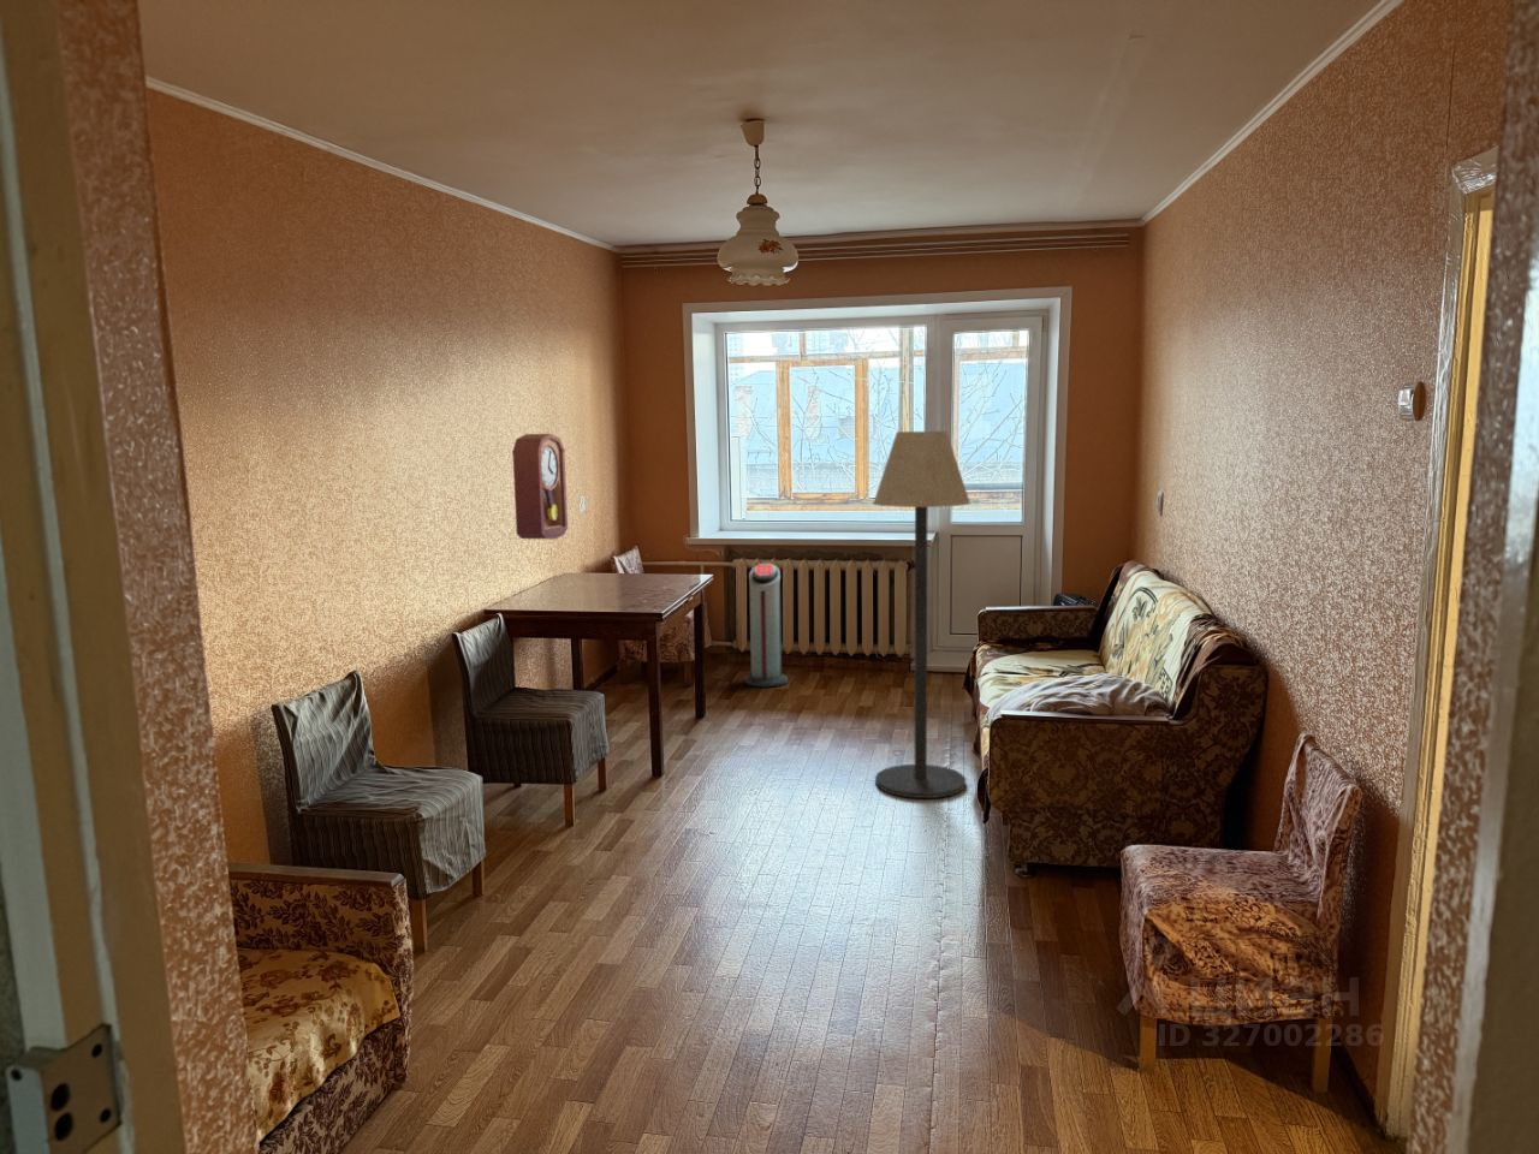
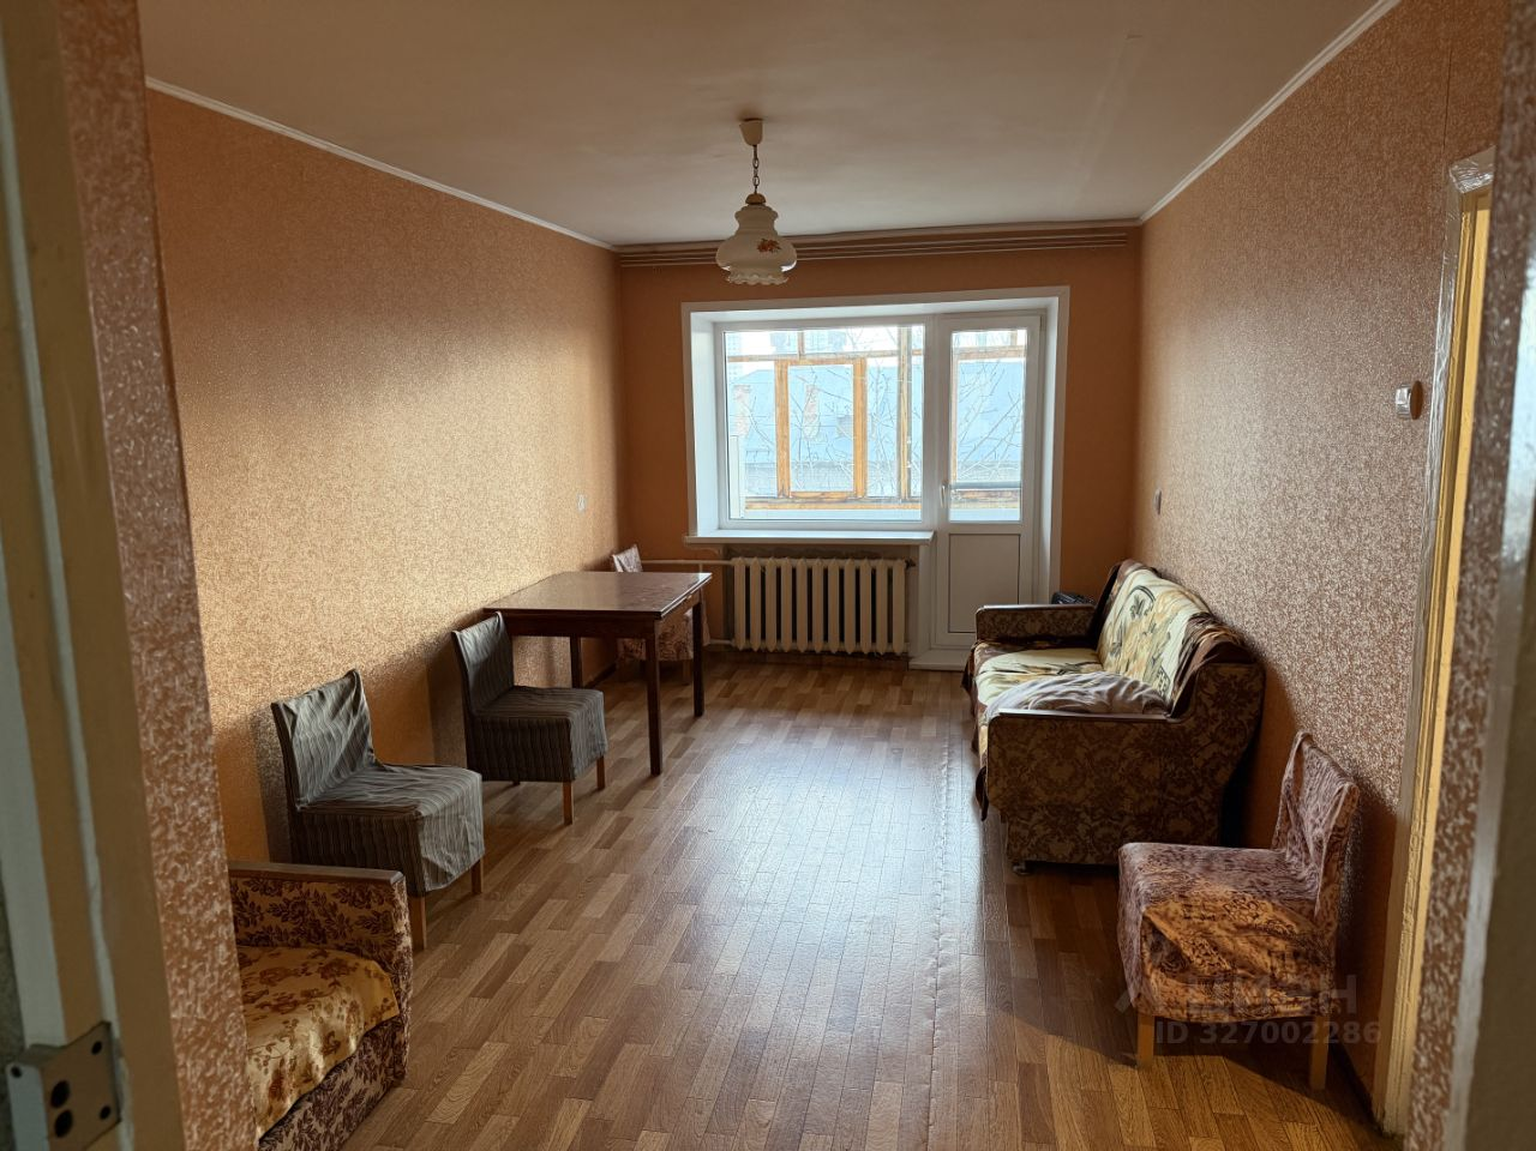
- air purifier [744,562,789,687]
- floor lamp [871,430,972,799]
- pendulum clock [511,433,568,541]
